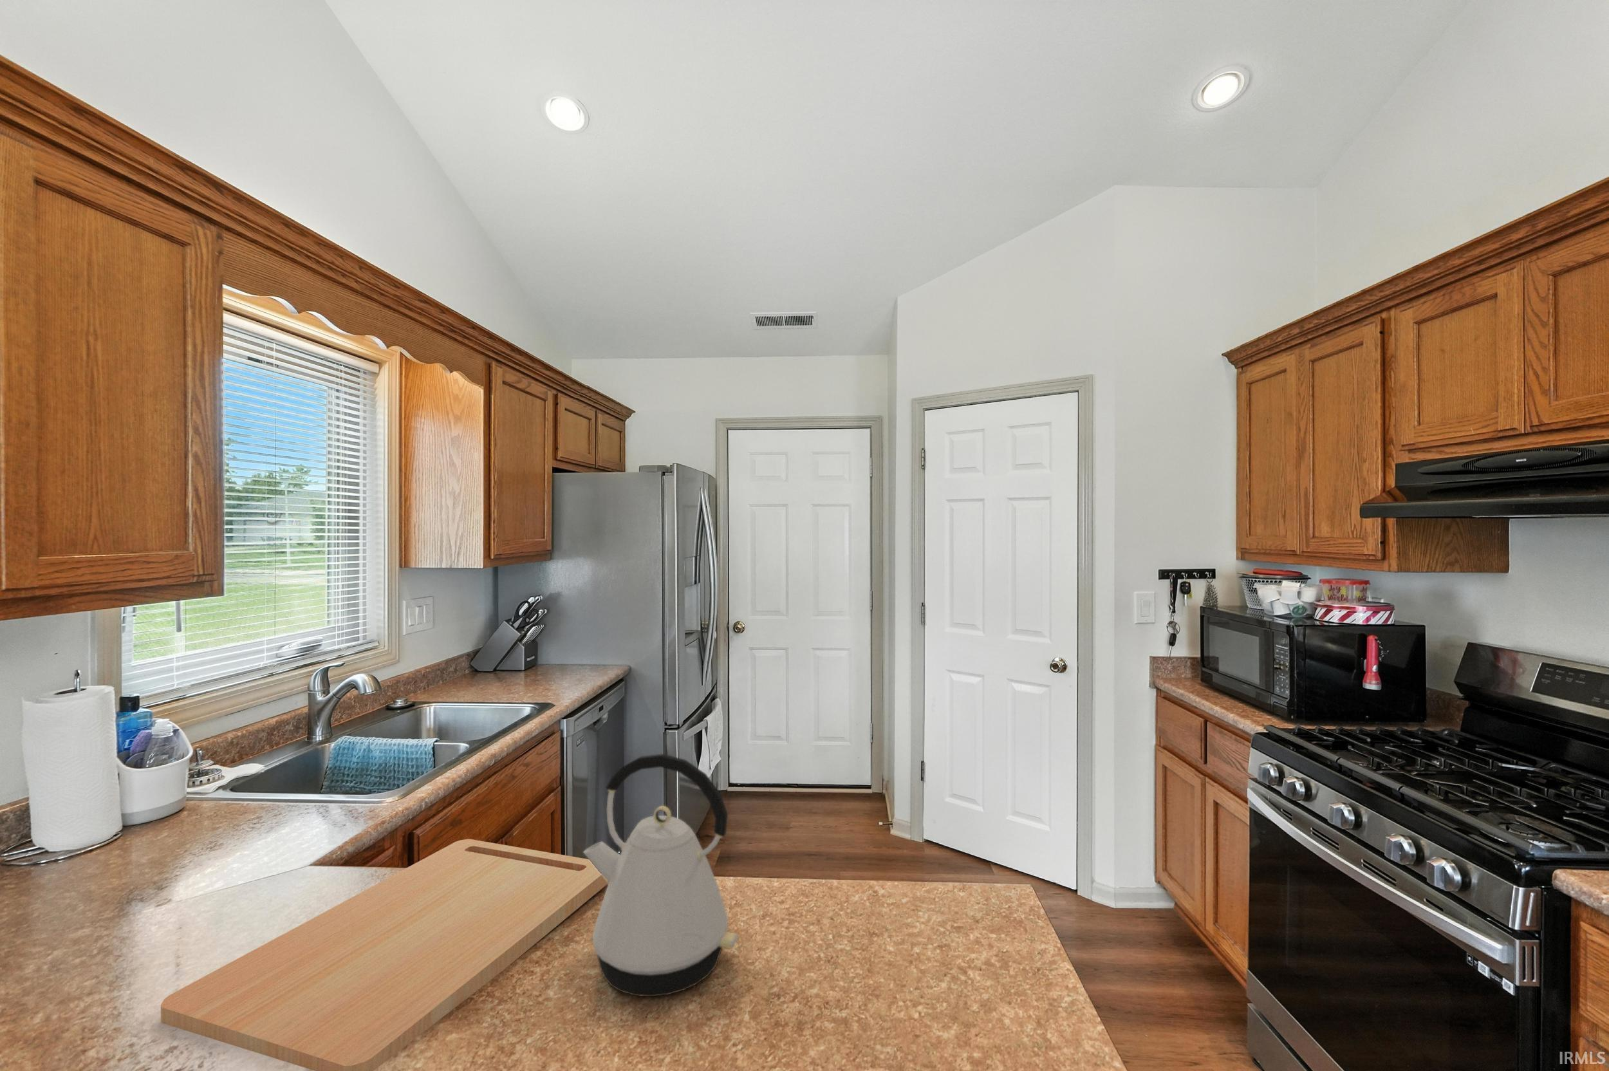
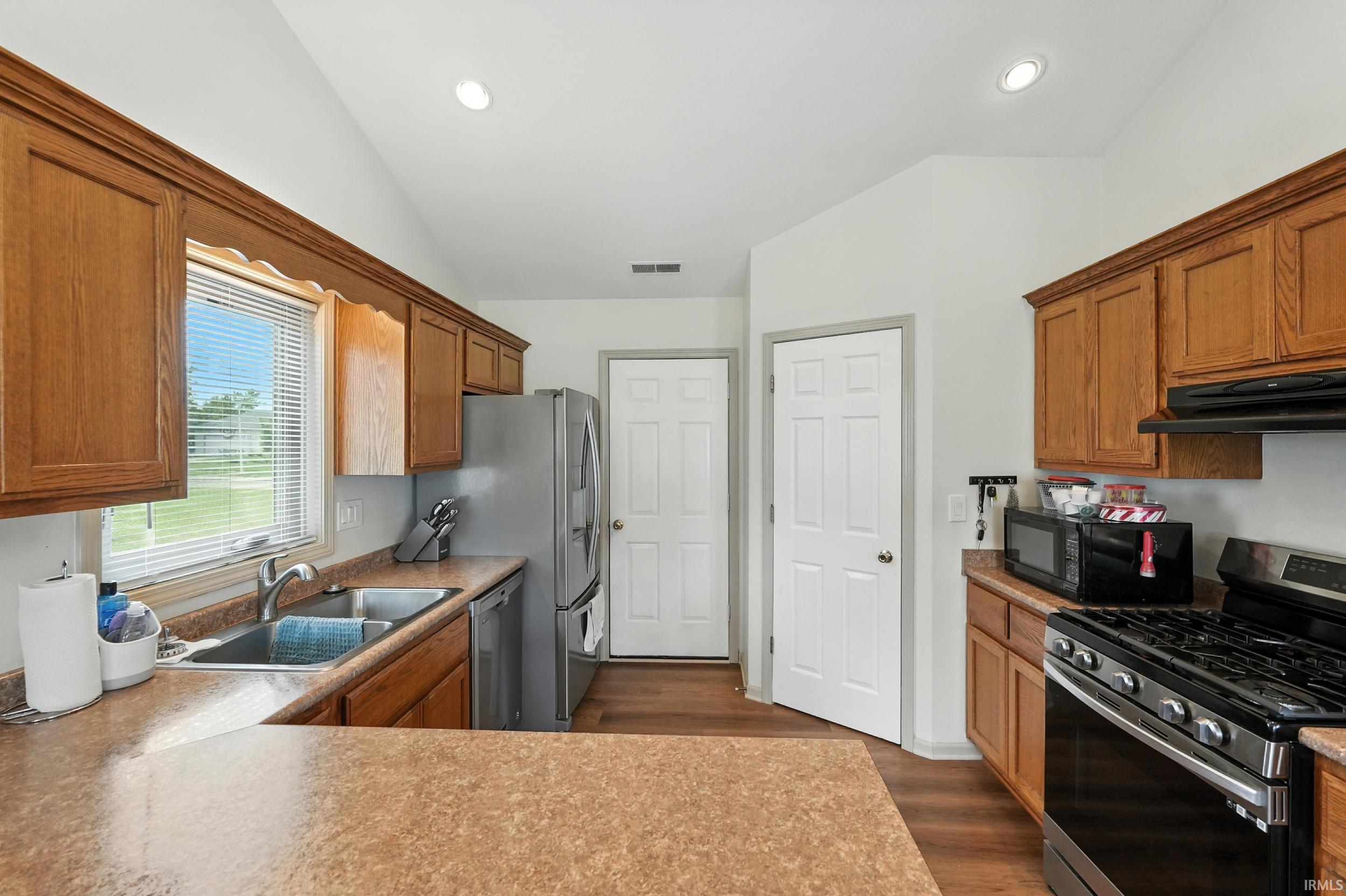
- kettle [582,753,739,997]
- cutting board [160,839,608,1071]
